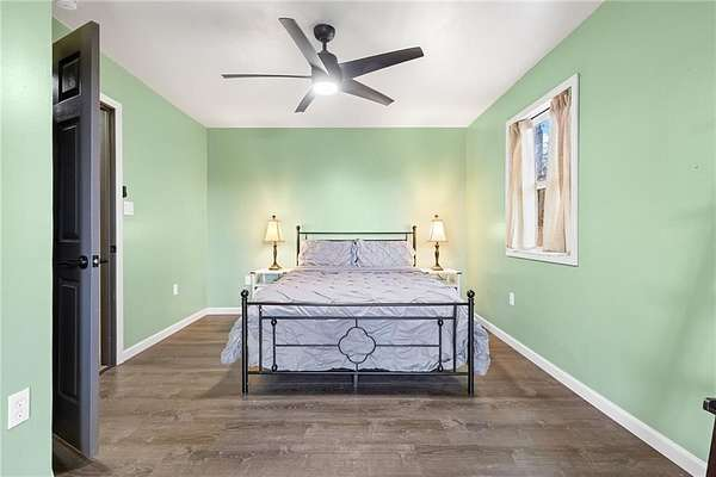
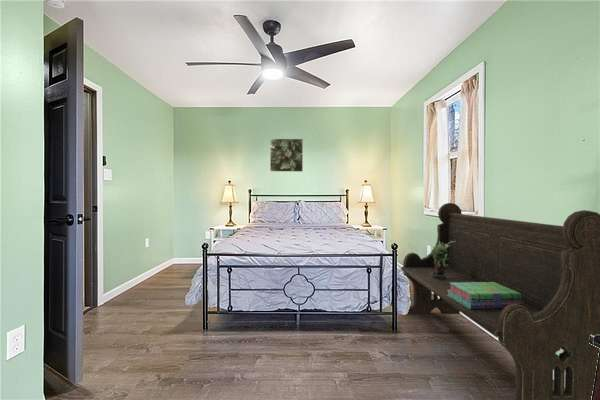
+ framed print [269,138,304,173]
+ potted plant [429,241,456,280]
+ bench [400,202,600,400]
+ stack of books [447,282,524,309]
